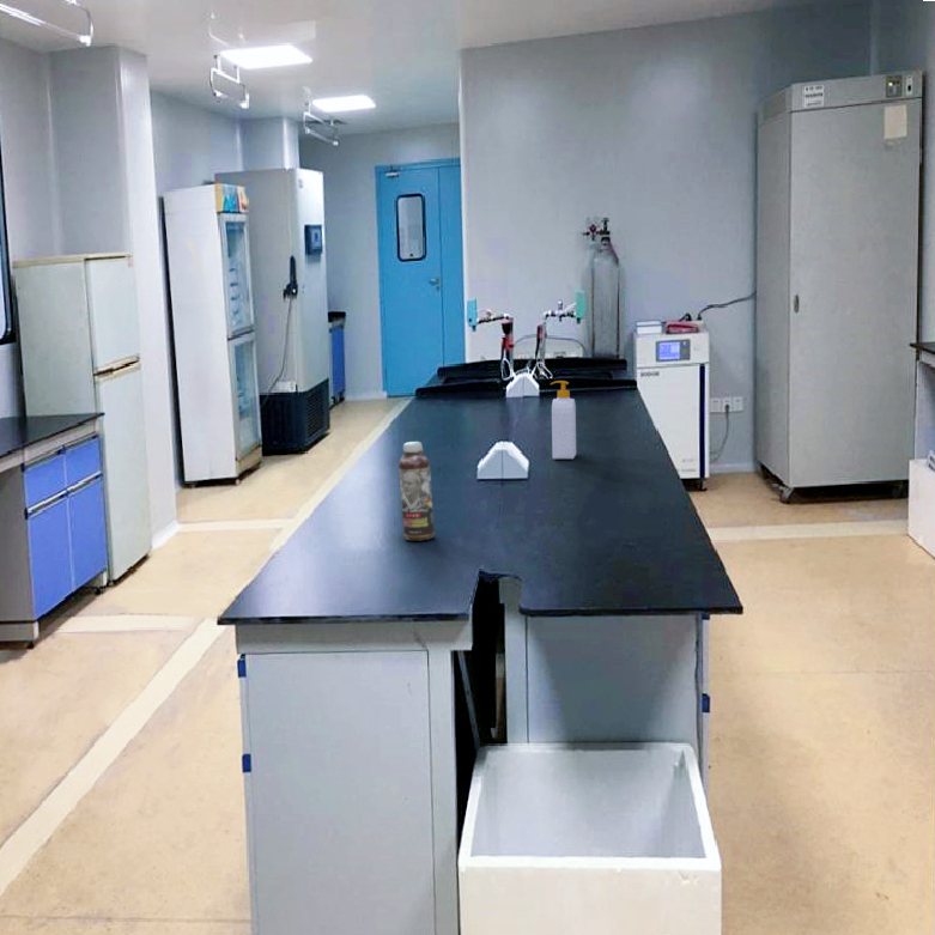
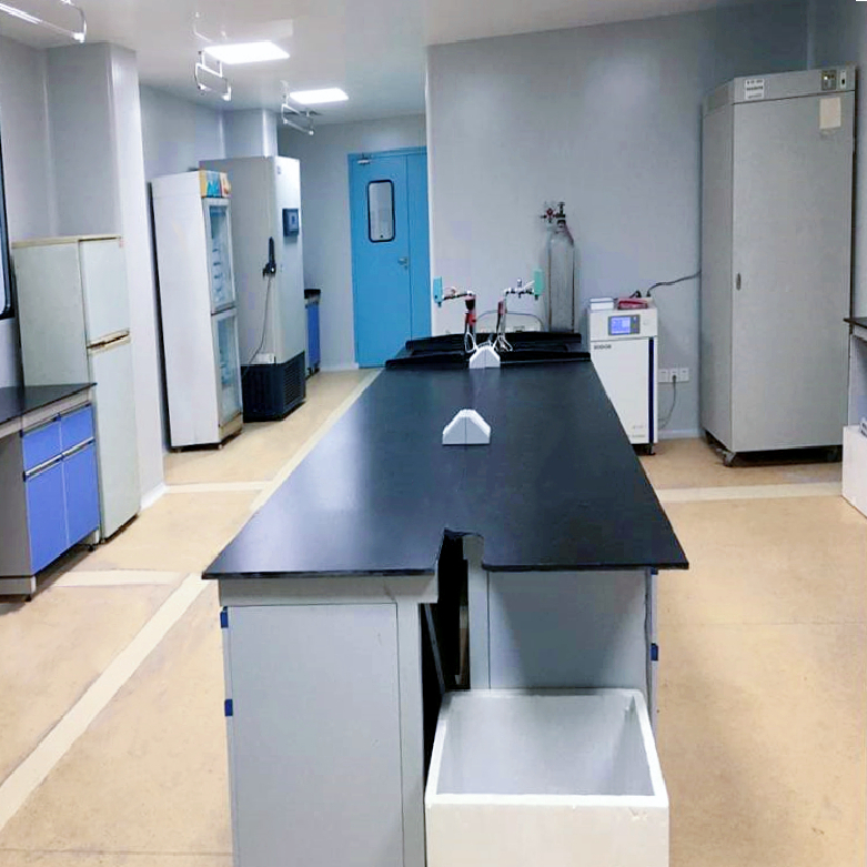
- beverage bottle [397,441,436,542]
- soap bottle [550,380,577,460]
